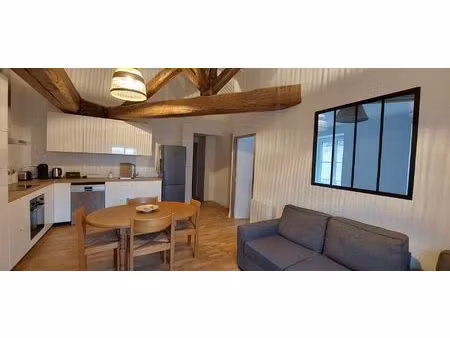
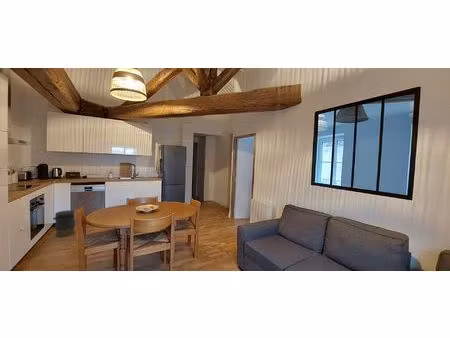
+ trash can [52,209,76,238]
